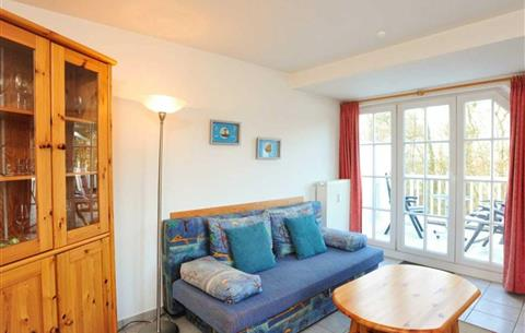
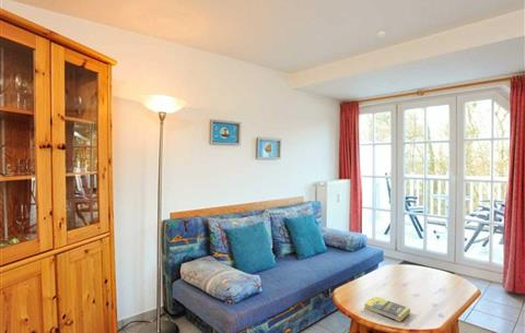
+ book [363,295,411,323]
